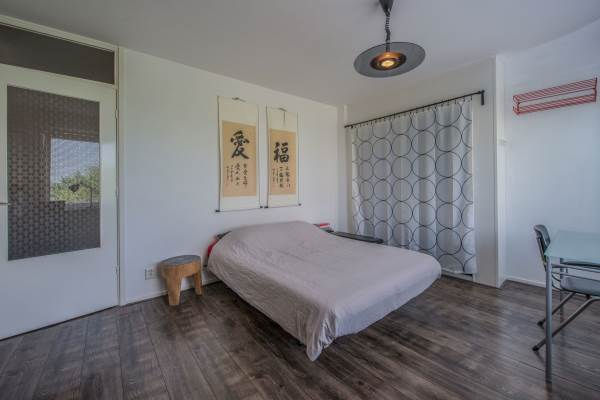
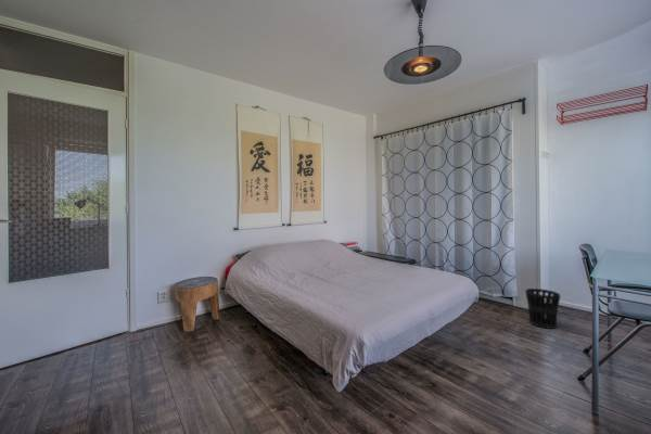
+ wastebasket [524,288,561,330]
